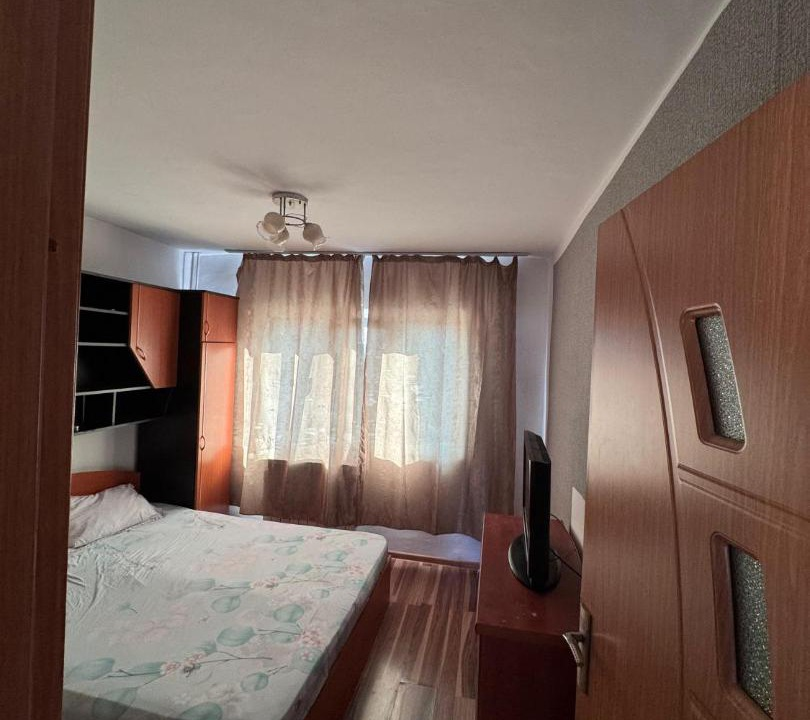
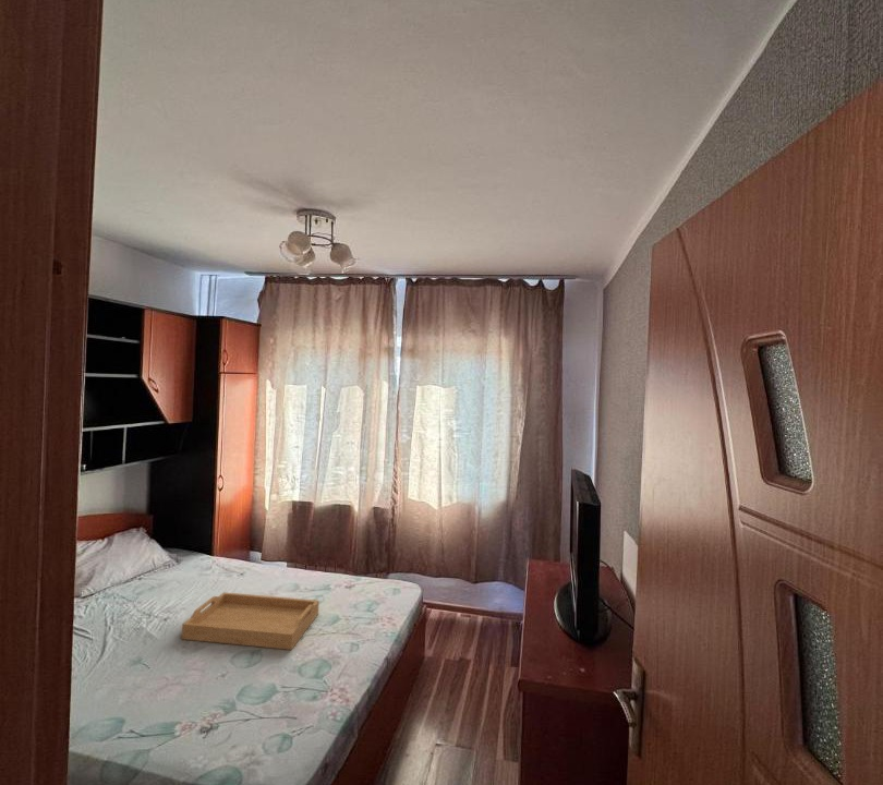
+ serving tray [181,591,320,651]
